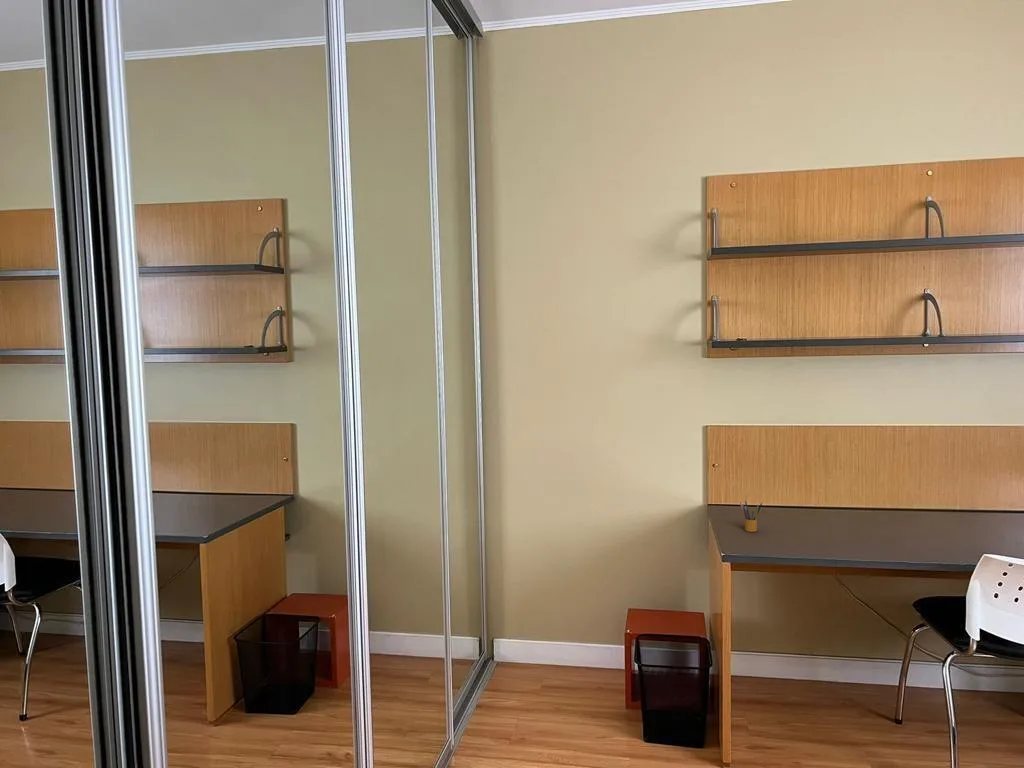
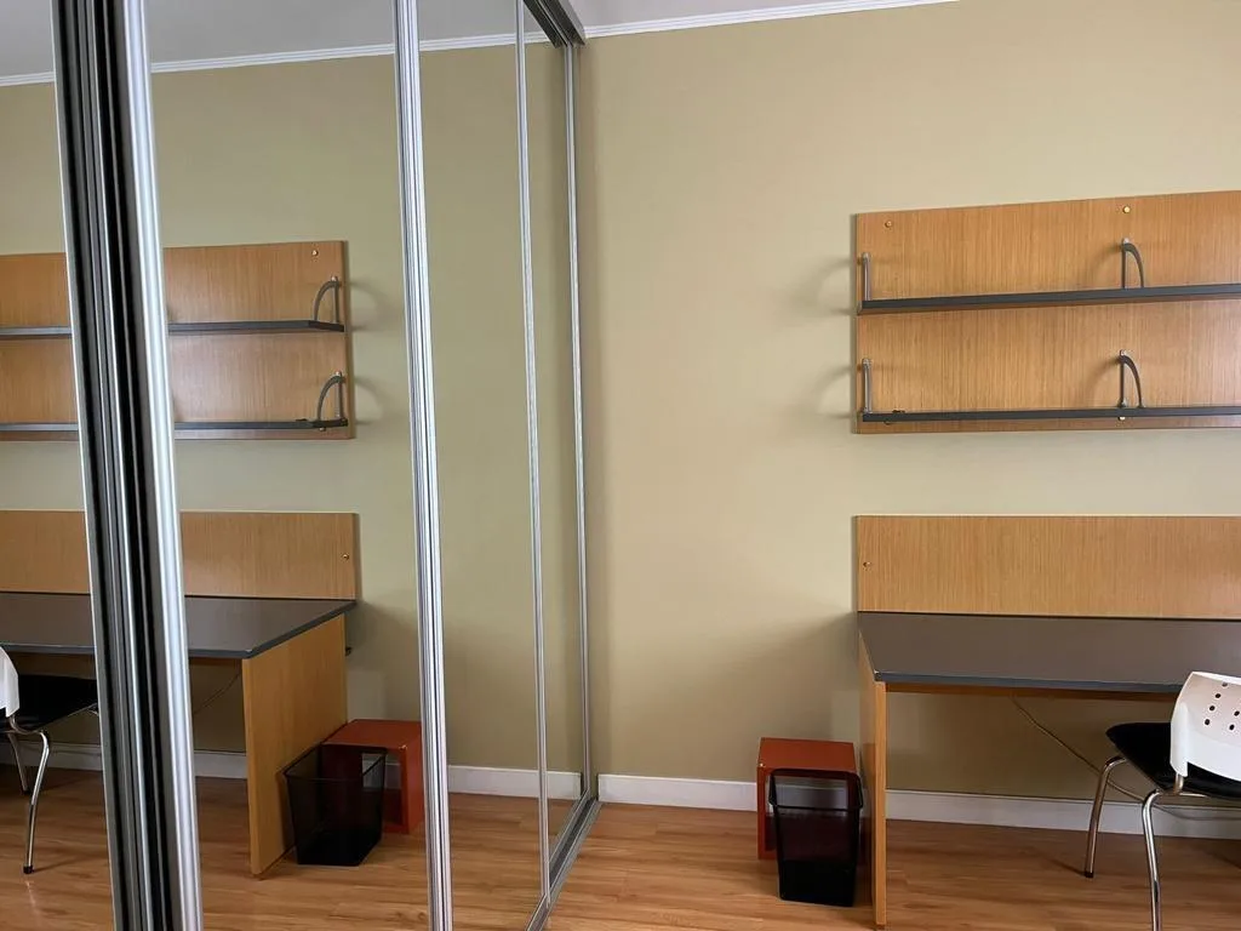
- pencil box [739,499,763,533]
